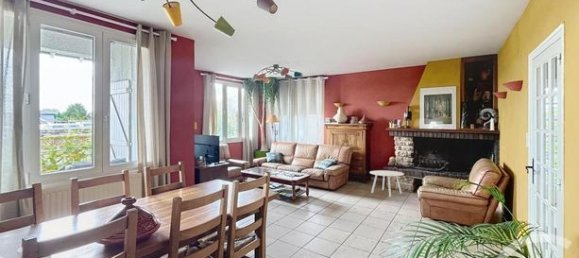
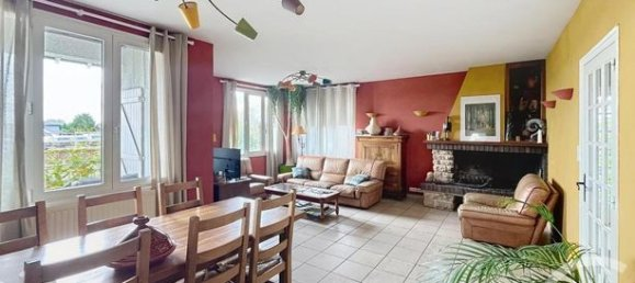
- side table [369,169,405,198]
